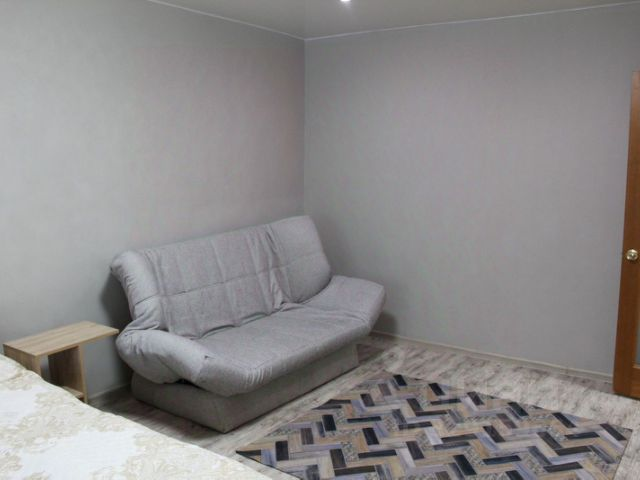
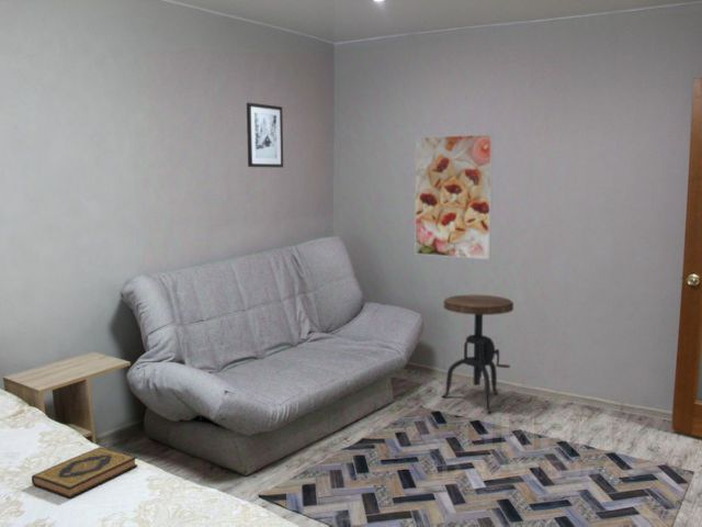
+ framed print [414,133,495,260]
+ side table [441,294,514,414]
+ hardback book [31,446,138,500]
+ wall art [246,102,284,168]
